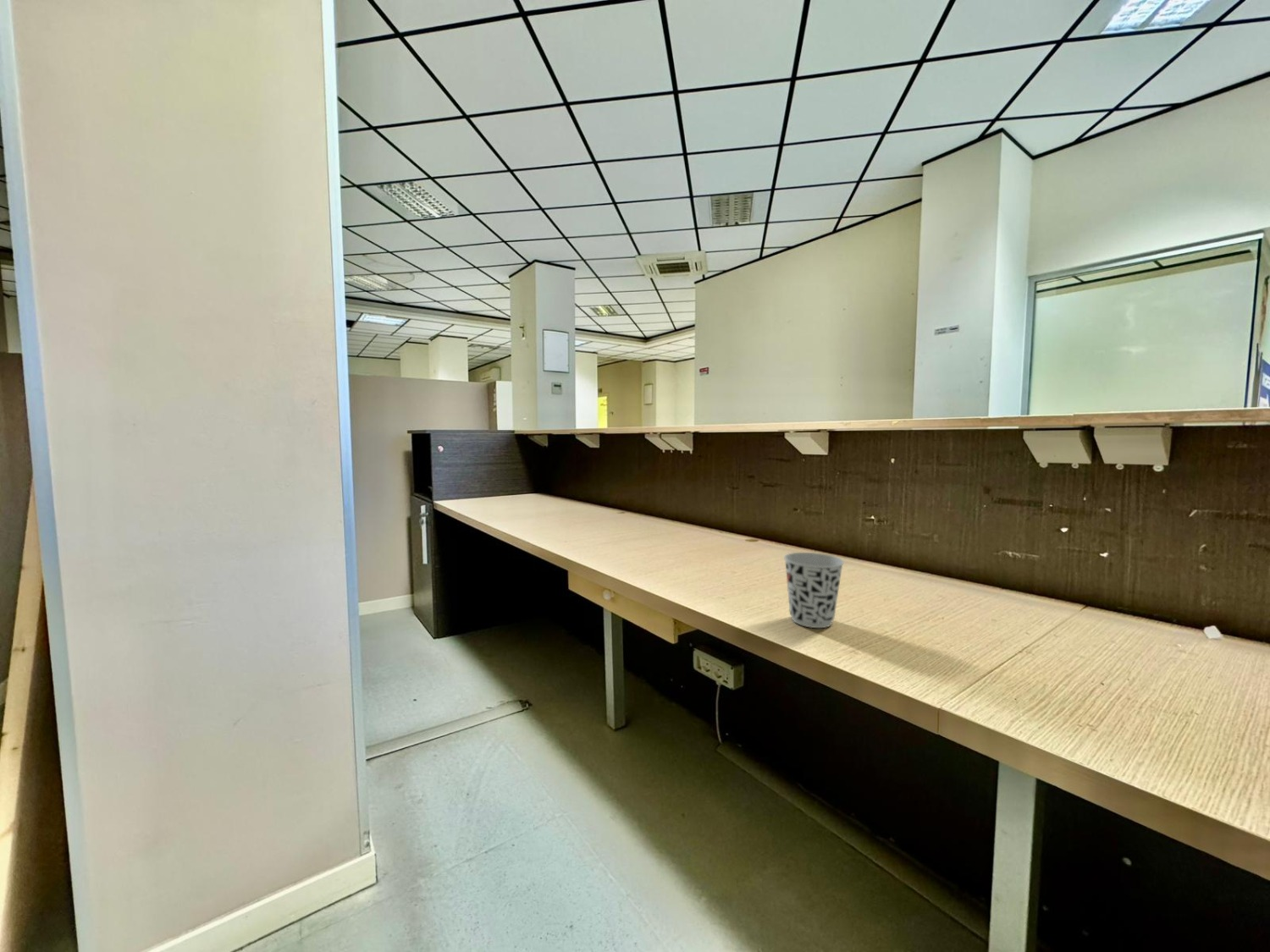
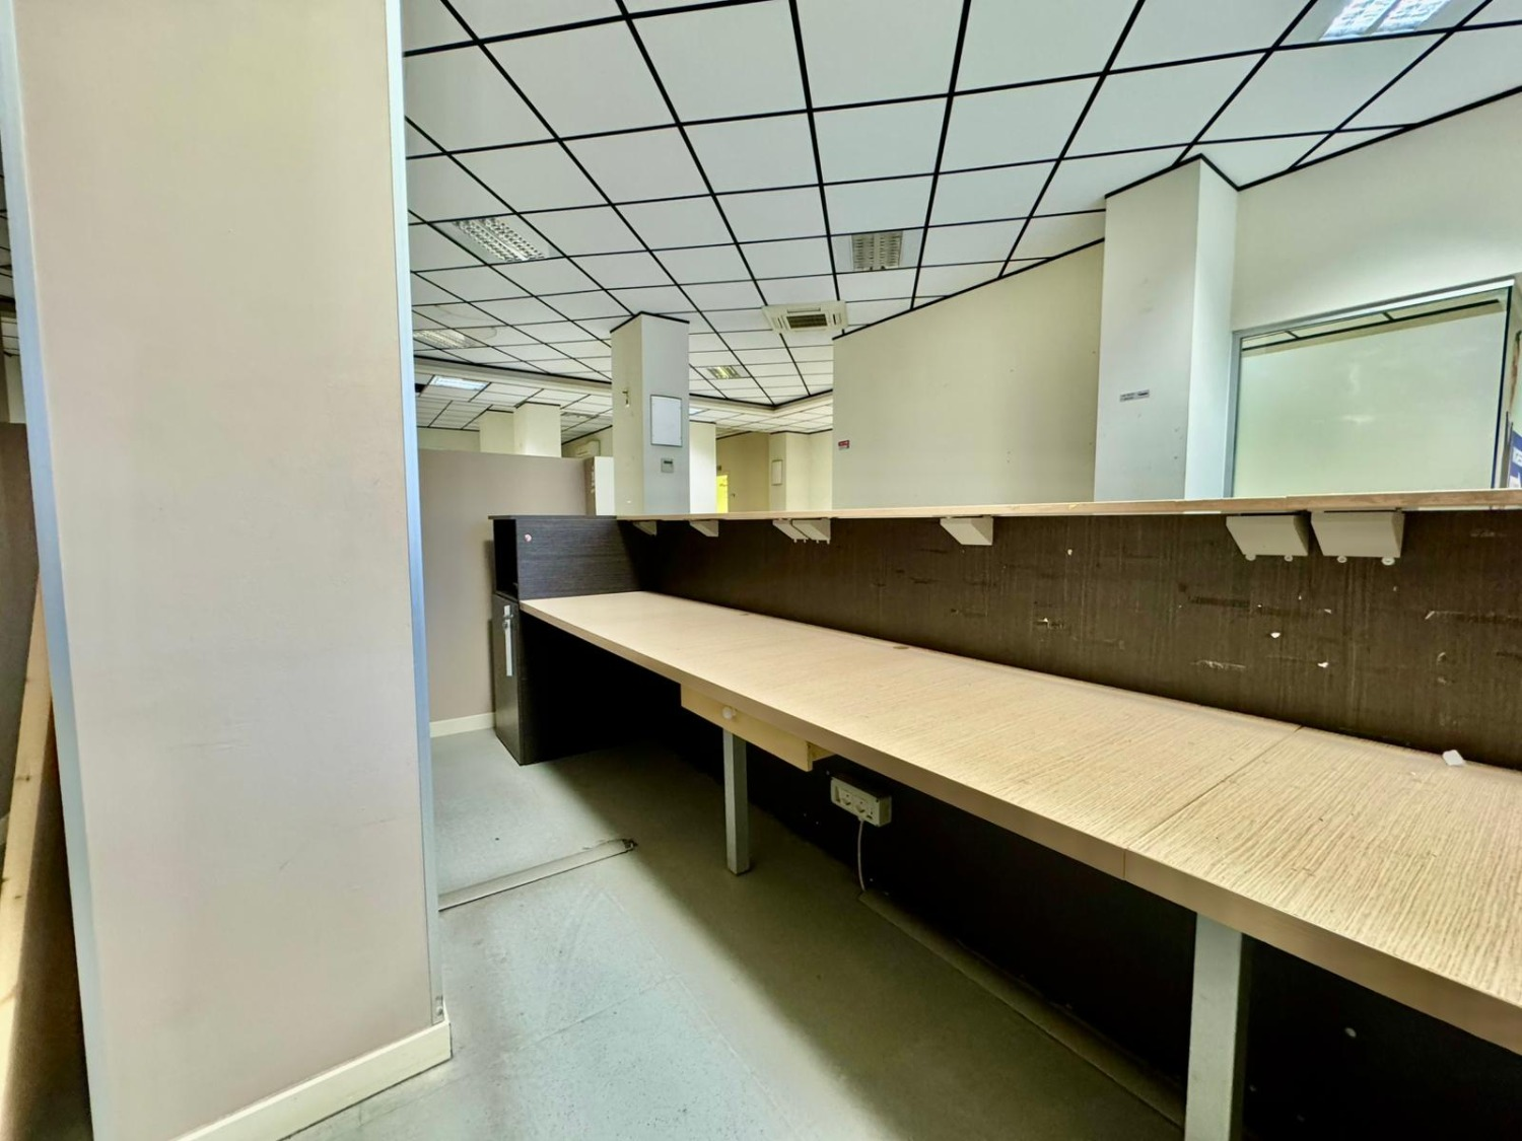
- cup [783,552,845,629]
